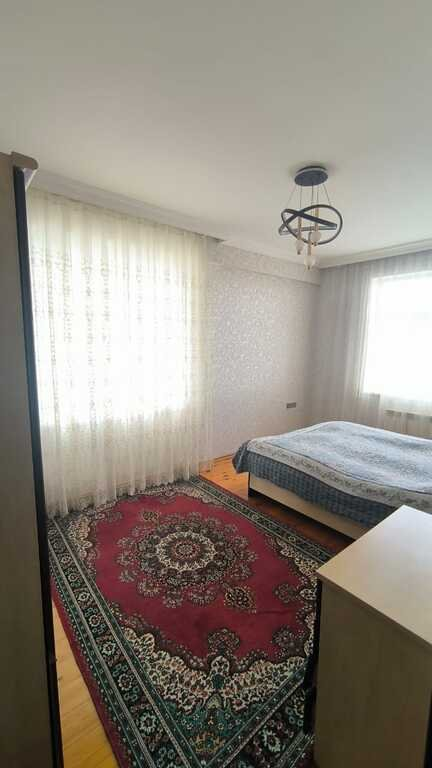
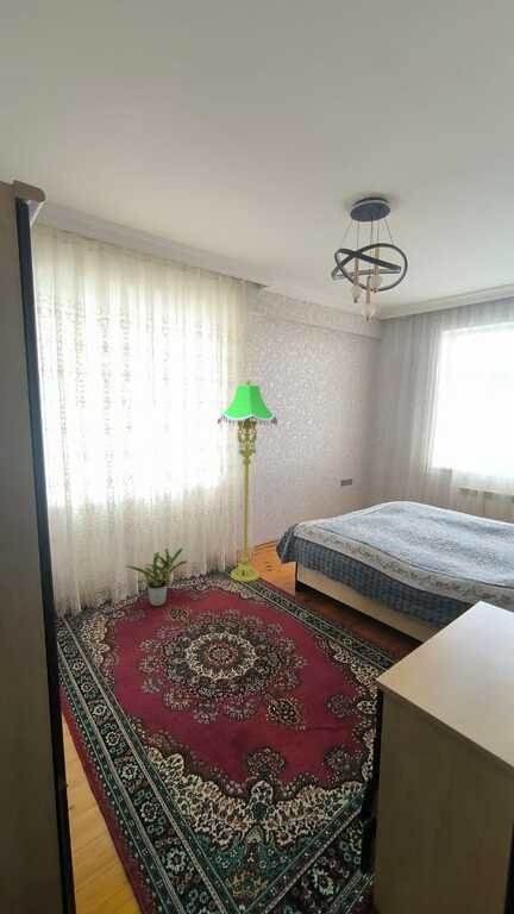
+ floor lamp [217,378,278,583]
+ potted plant [126,546,192,607]
